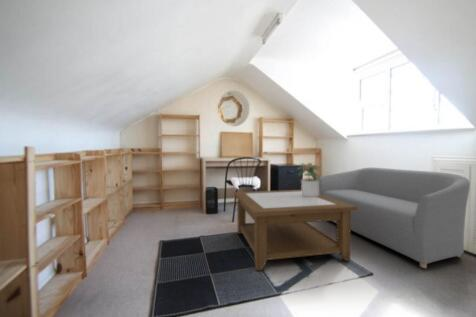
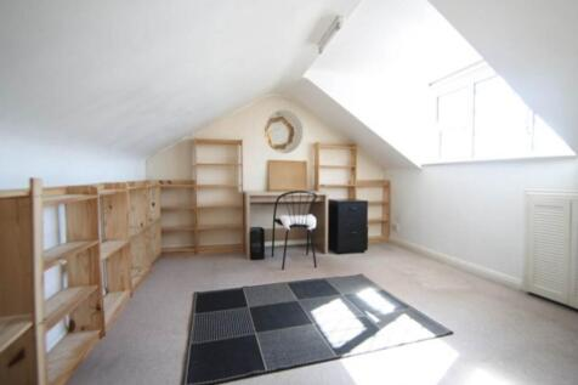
- sofa [317,167,471,269]
- coffee table [233,189,357,271]
- potted plant [296,162,324,197]
